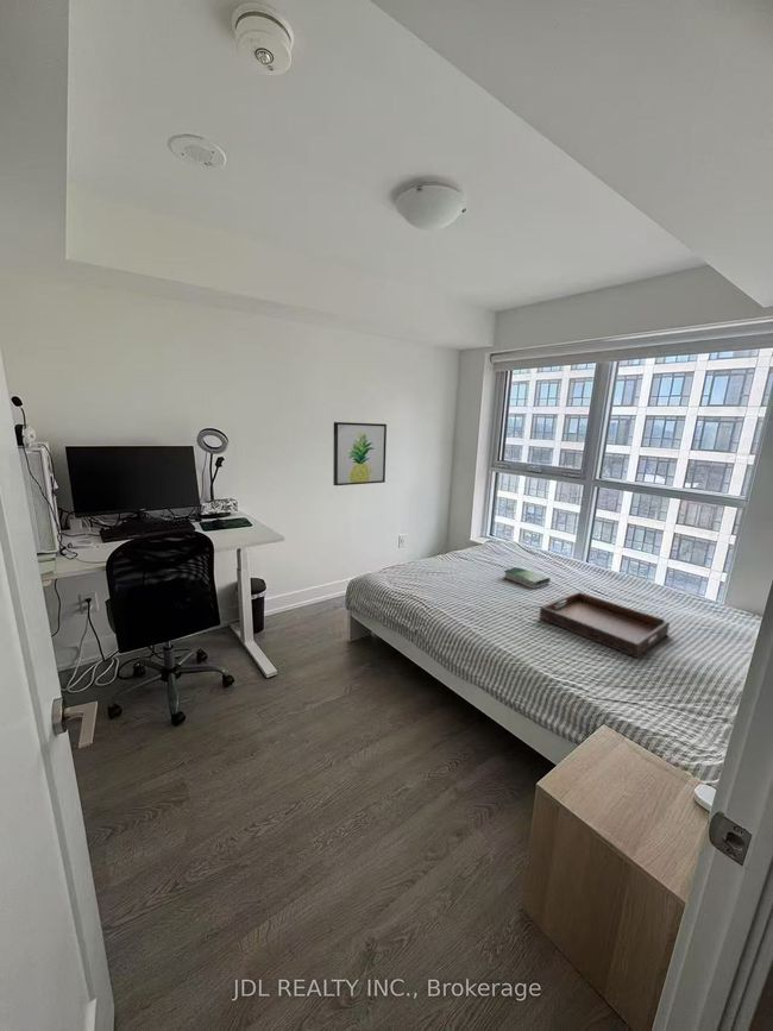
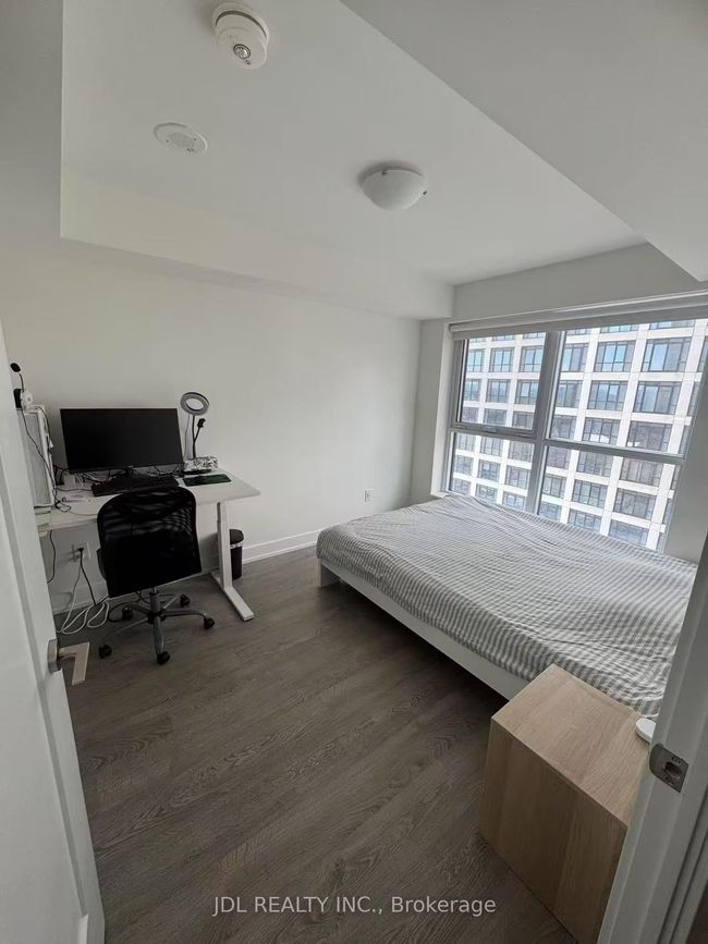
- wall art [332,421,388,486]
- book [503,566,552,590]
- serving tray [538,590,671,659]
